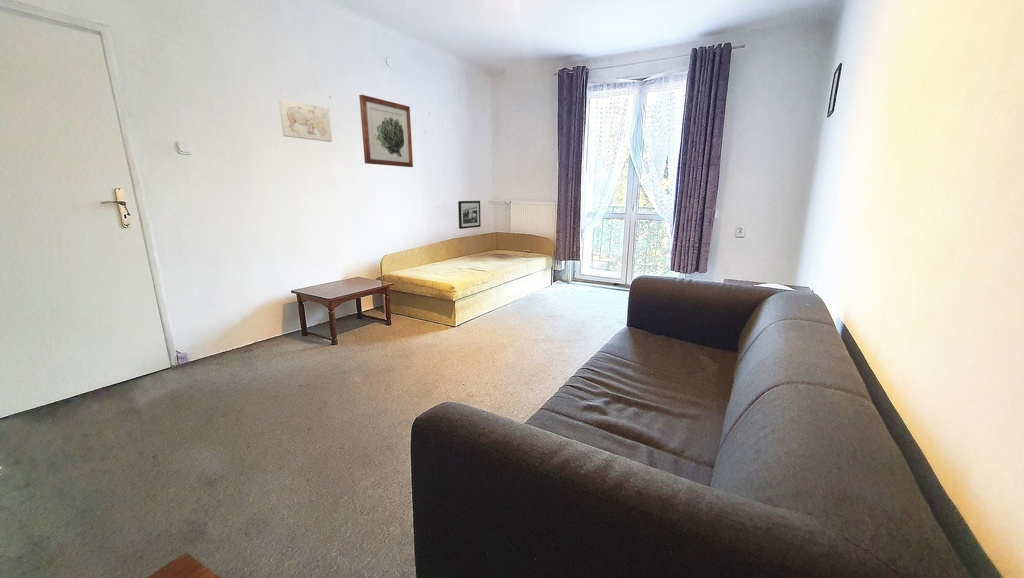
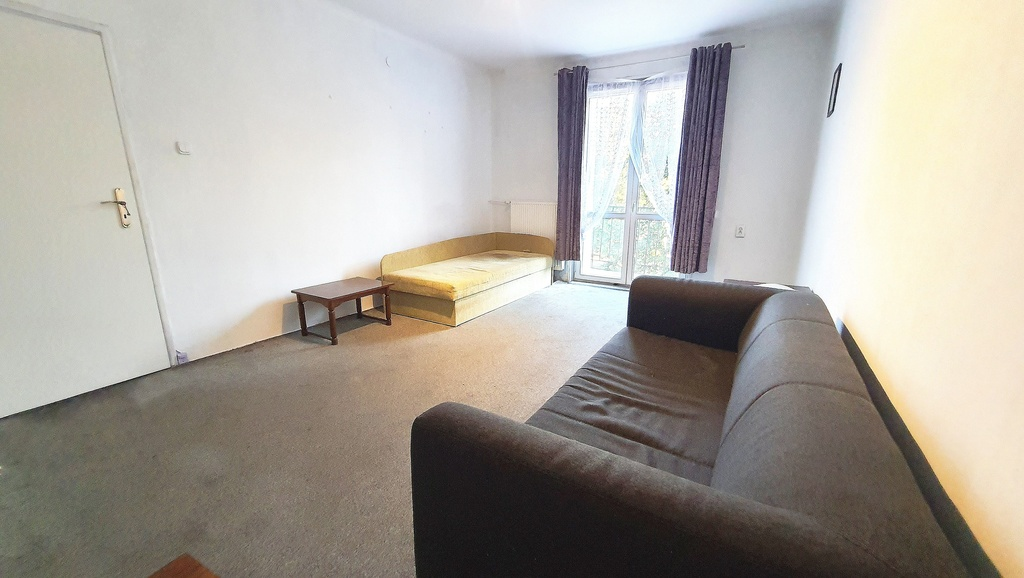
- wall art [277,98,333,143]
- wall art [358,94,414,168]
- picture frame [457,200,482,230]
